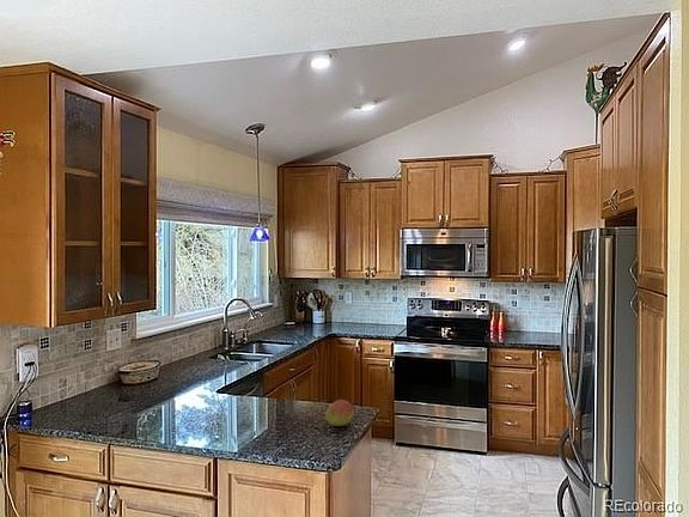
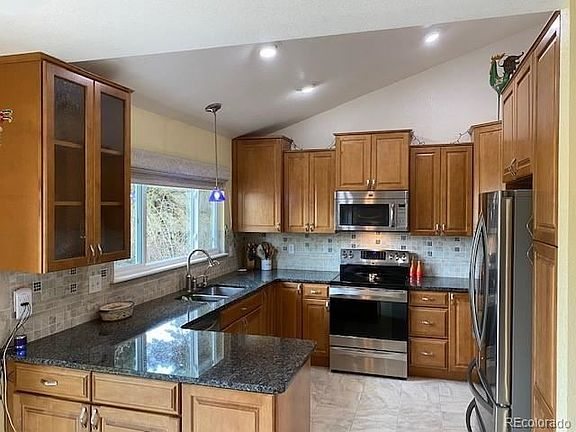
- fruit [324,399,355,427]
